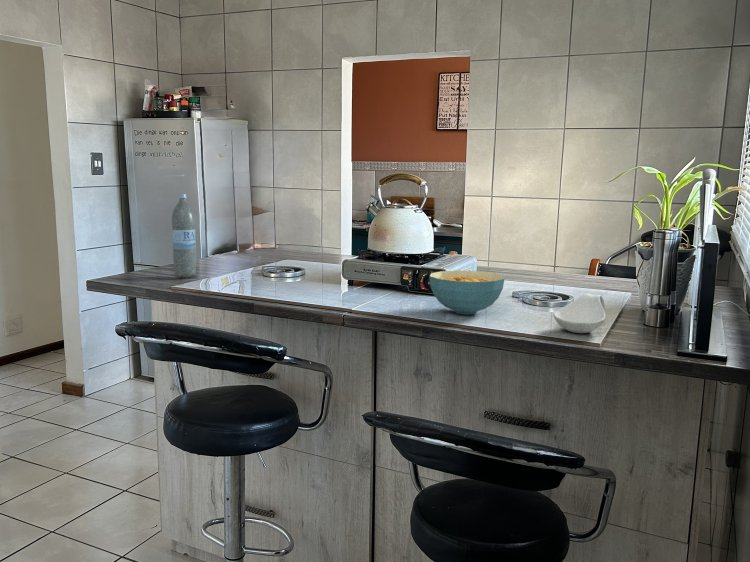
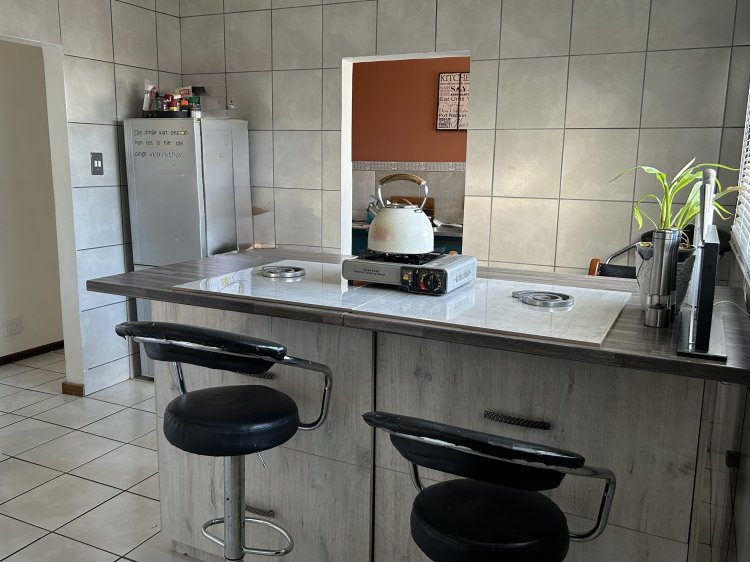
- spoon rest [553,293,607,334]
- cereal bowl [428,270,505,315]
- water bottle [171,193,197,278]
